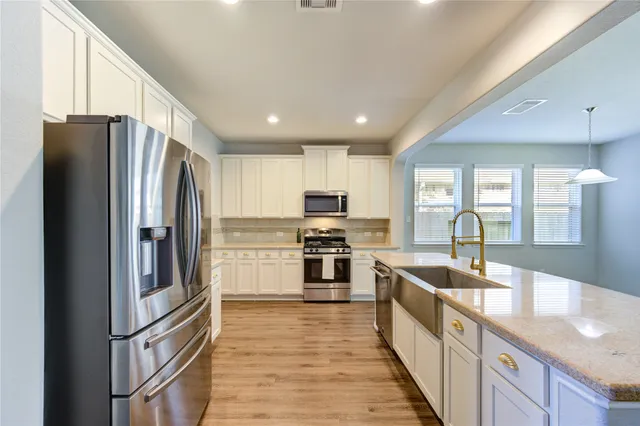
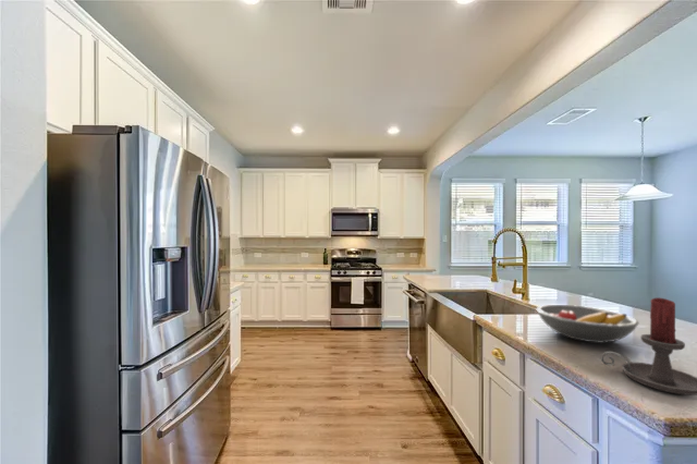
+ candle holder [600,296,697,396]
+ fruit bowl [535,304,640,344]
